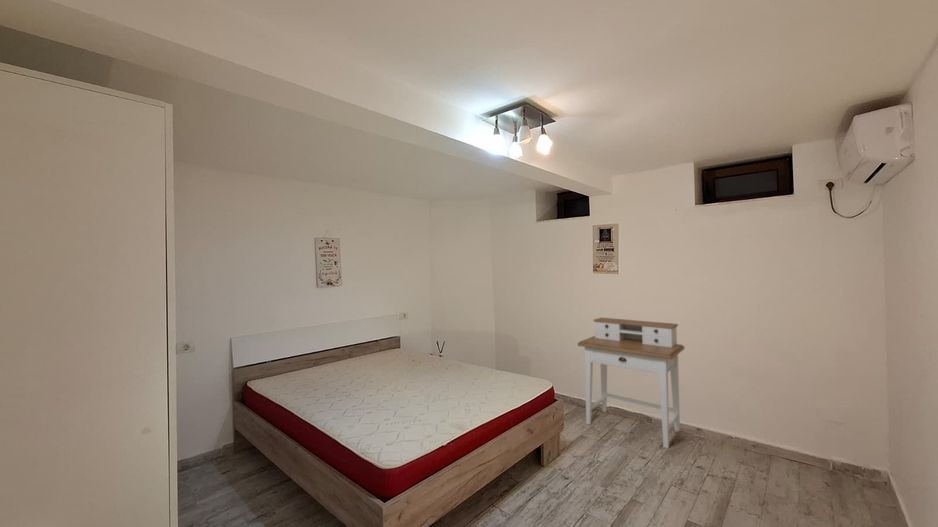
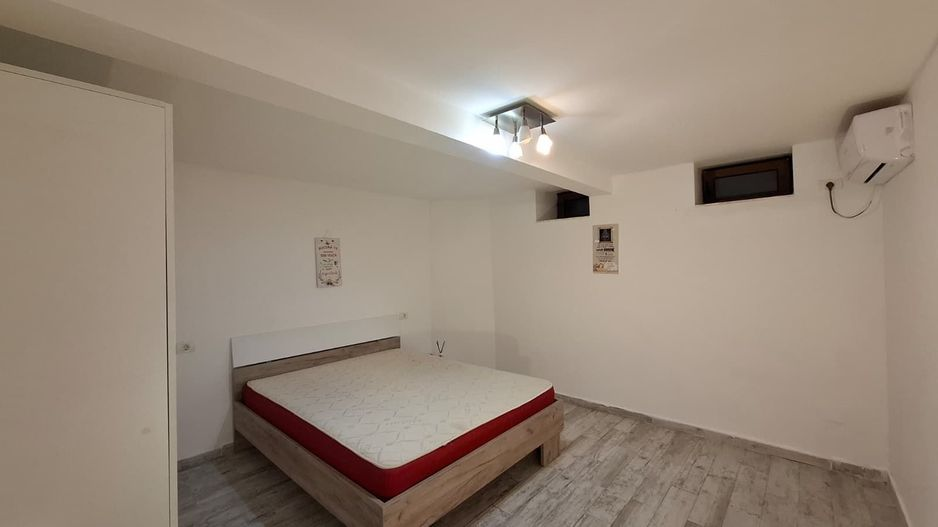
- desk [577,317,685,449]
